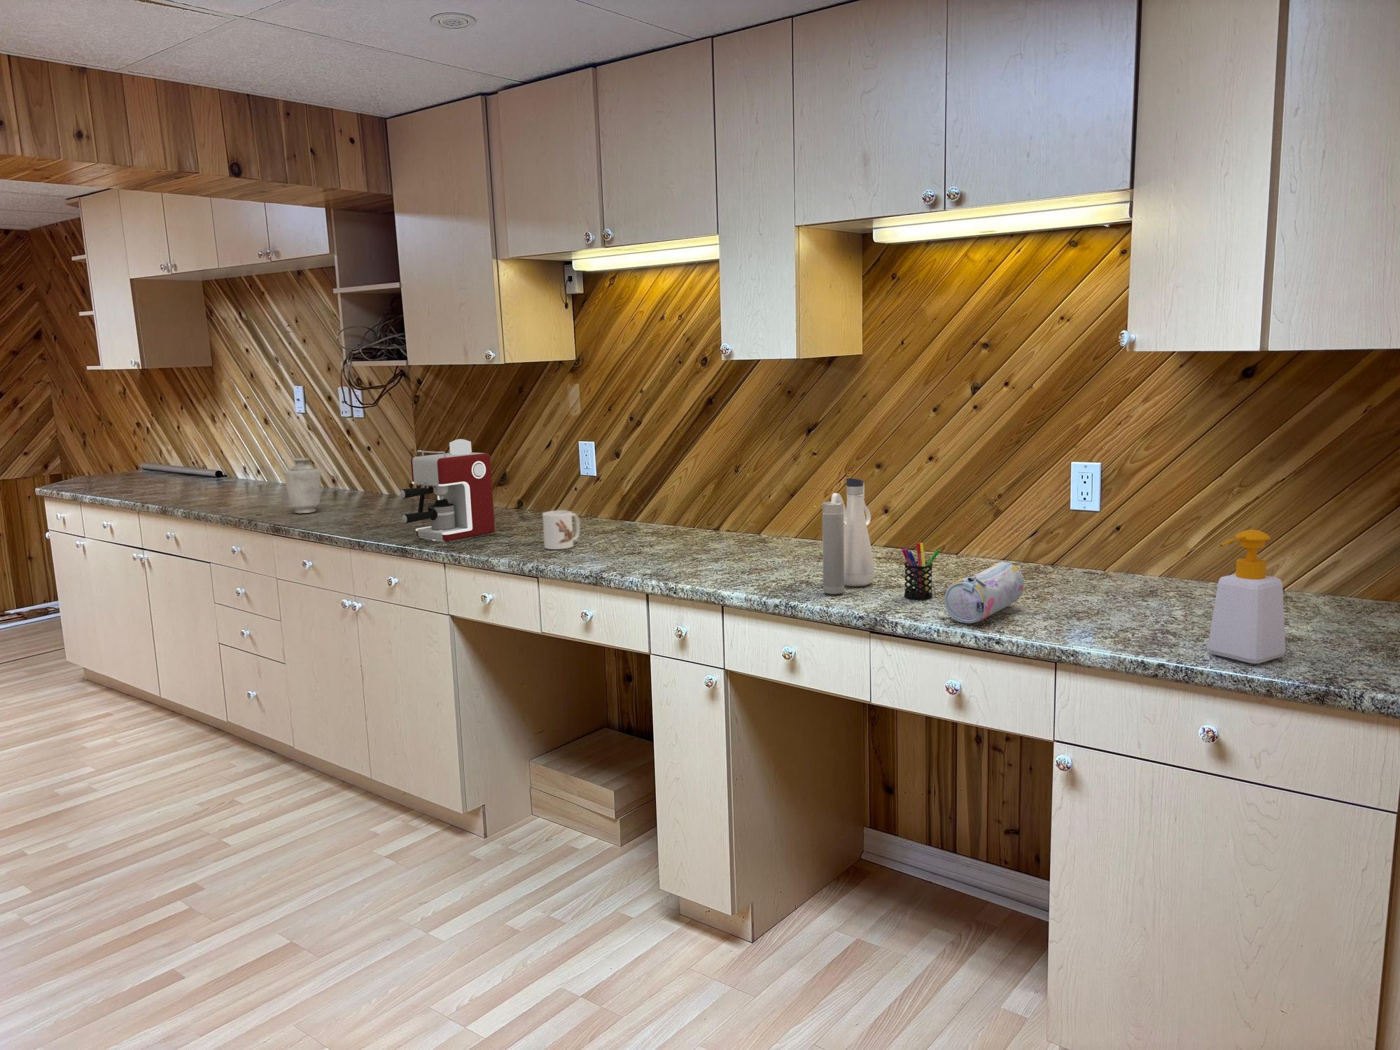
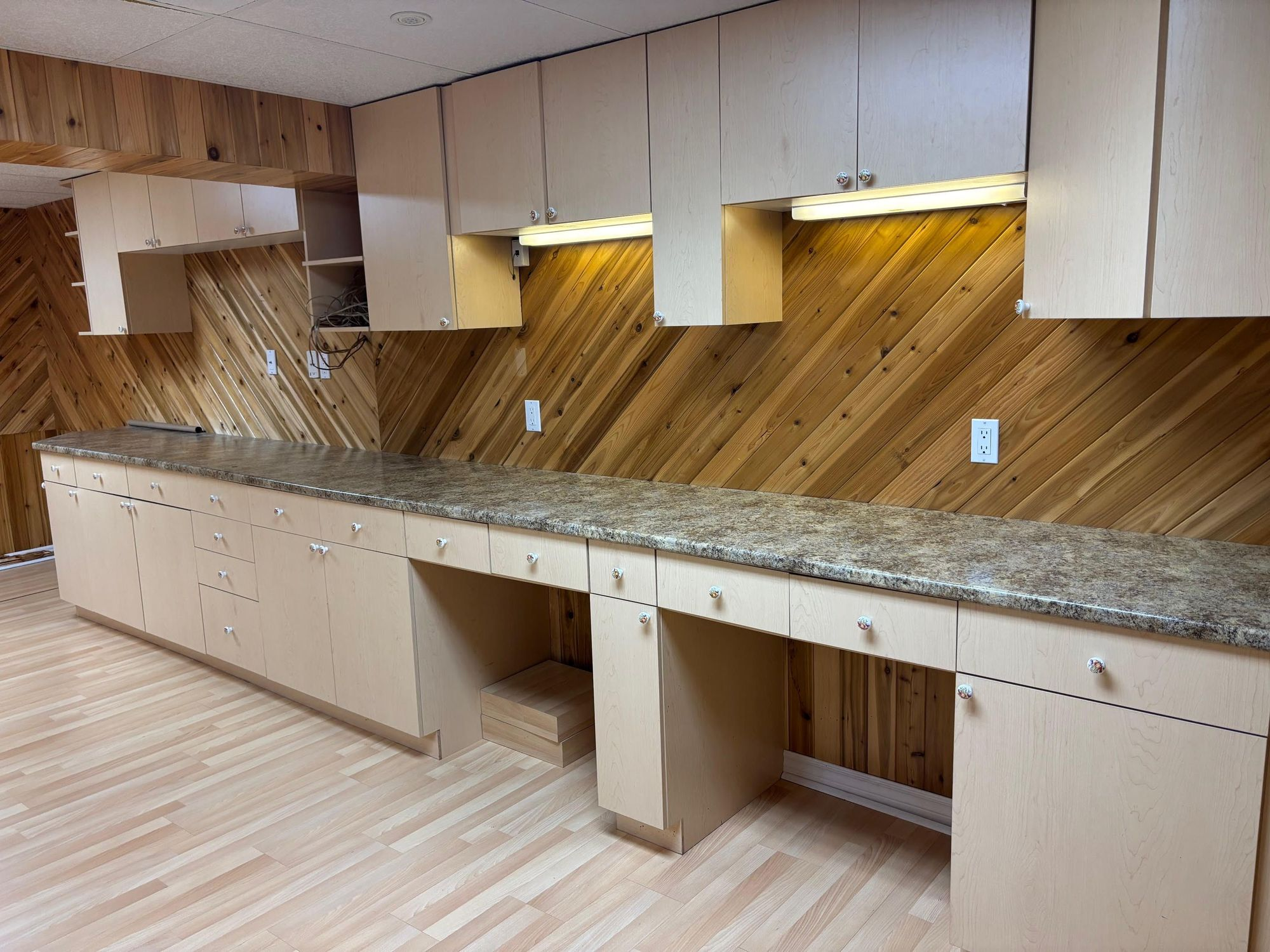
- coffee maker [399,438,496,543]
- pencil case [945,561,1025,623]
- pen holder [901,542,940,600]
- mug [541,510,580,550]
- vase [284,457,321,514]
- soap bottle [1207,529,1286,664]
- water bottle [821,478,874,594]
